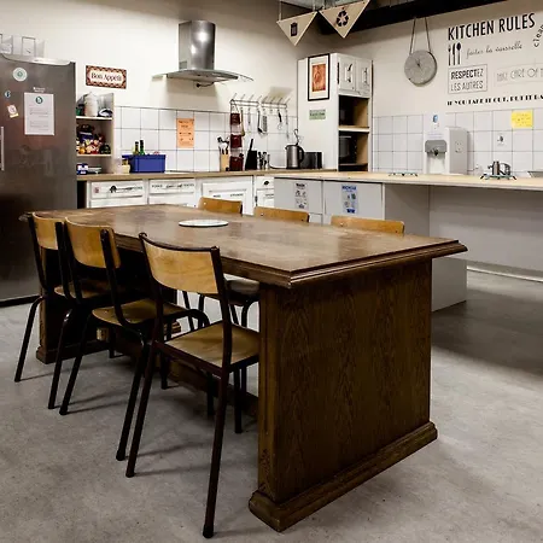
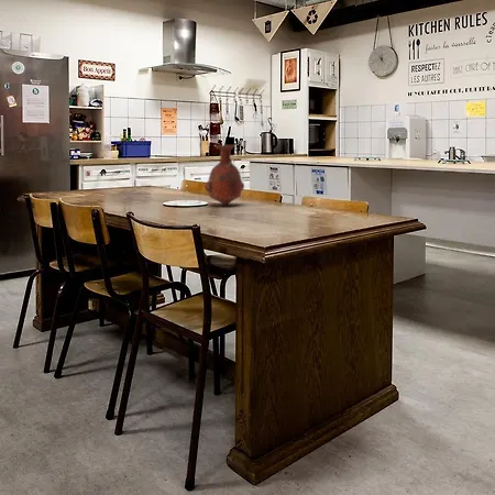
+ vase [204,144,245,206]
